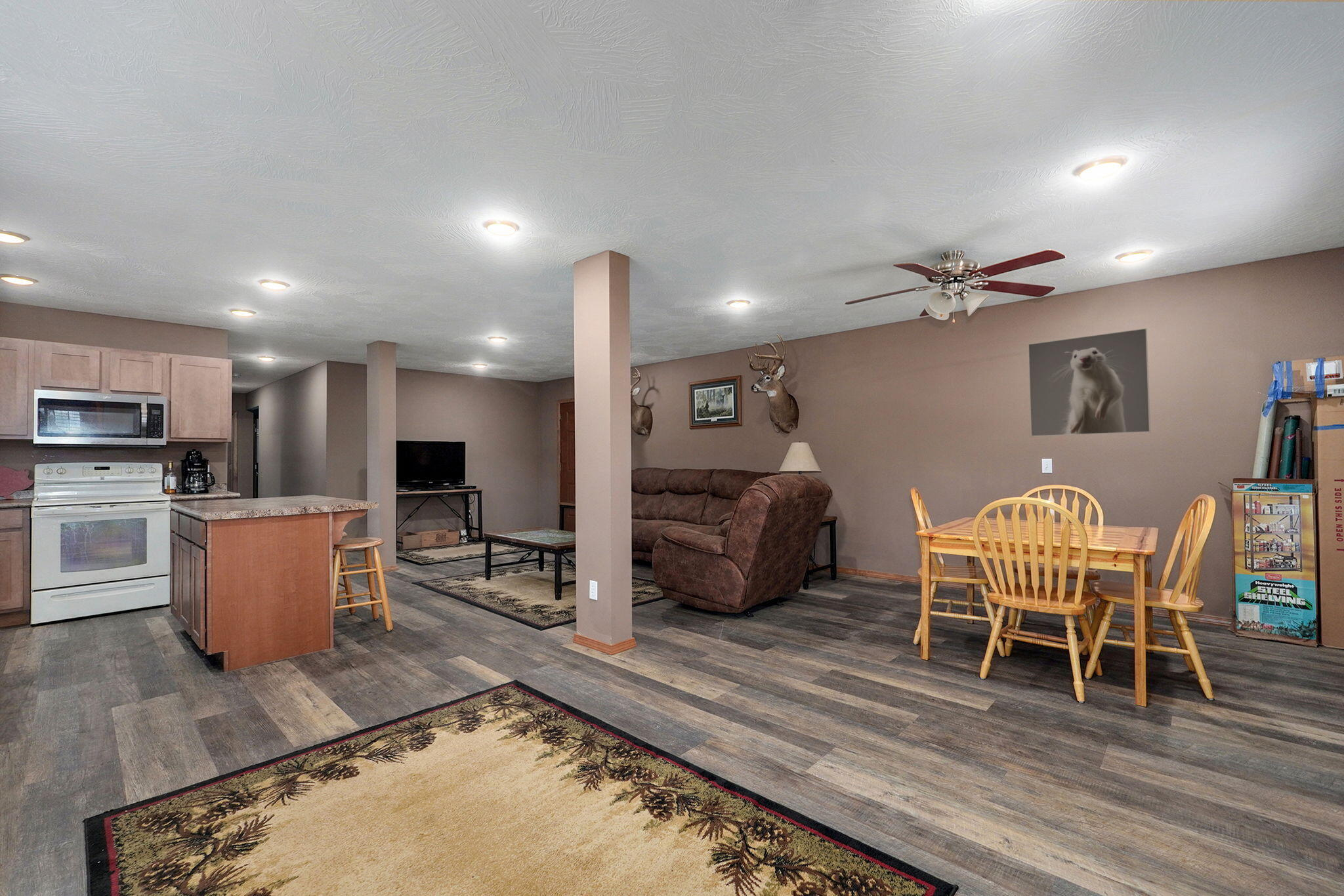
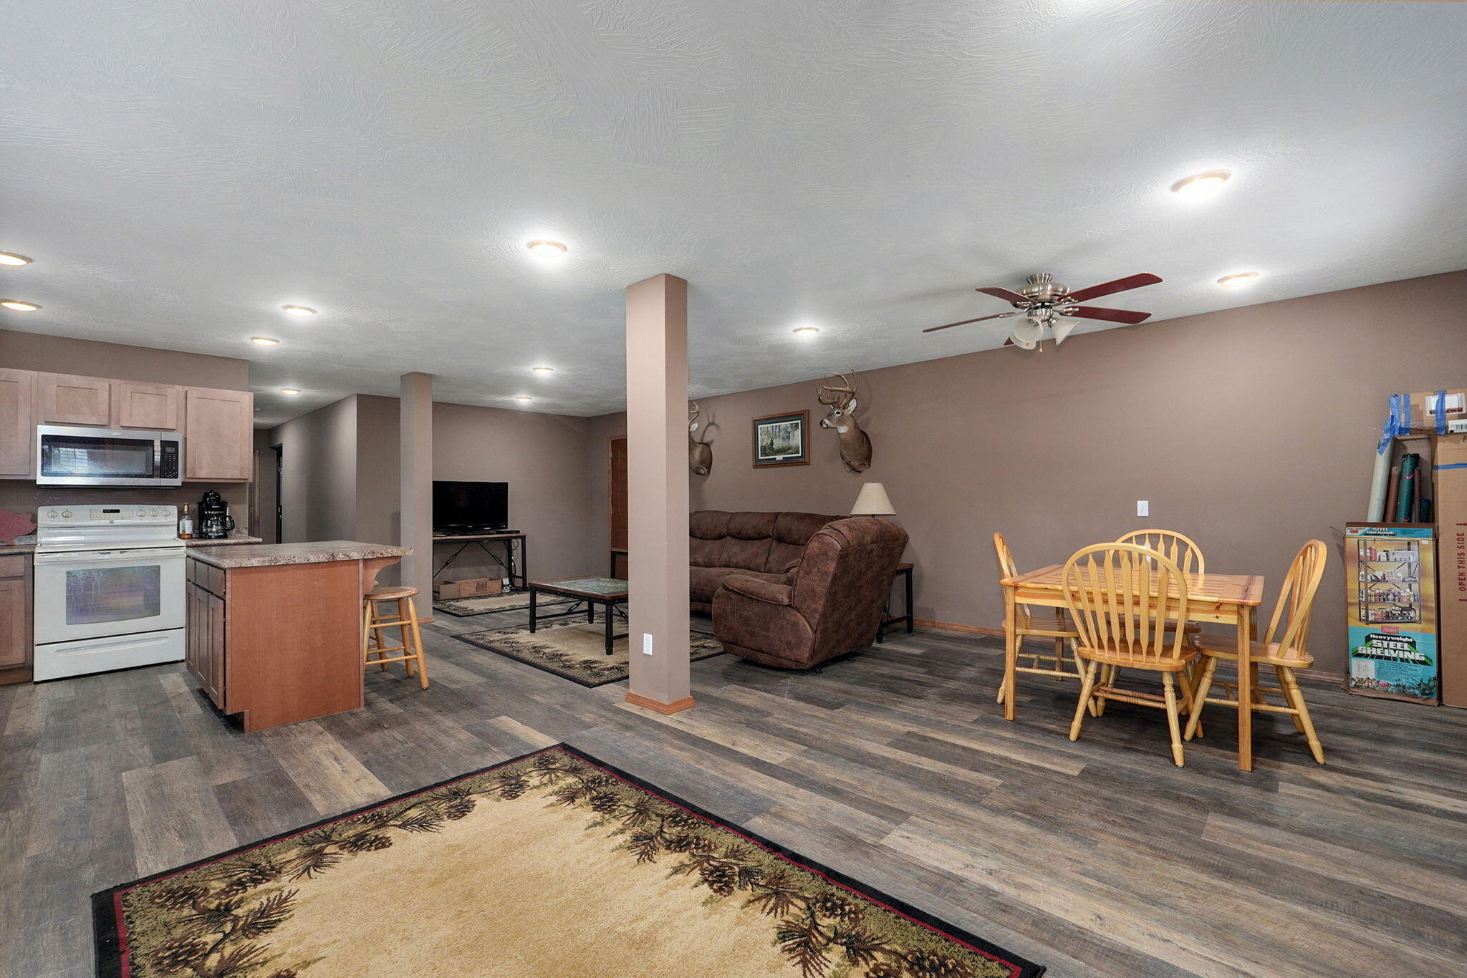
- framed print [1028,327,1151,437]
